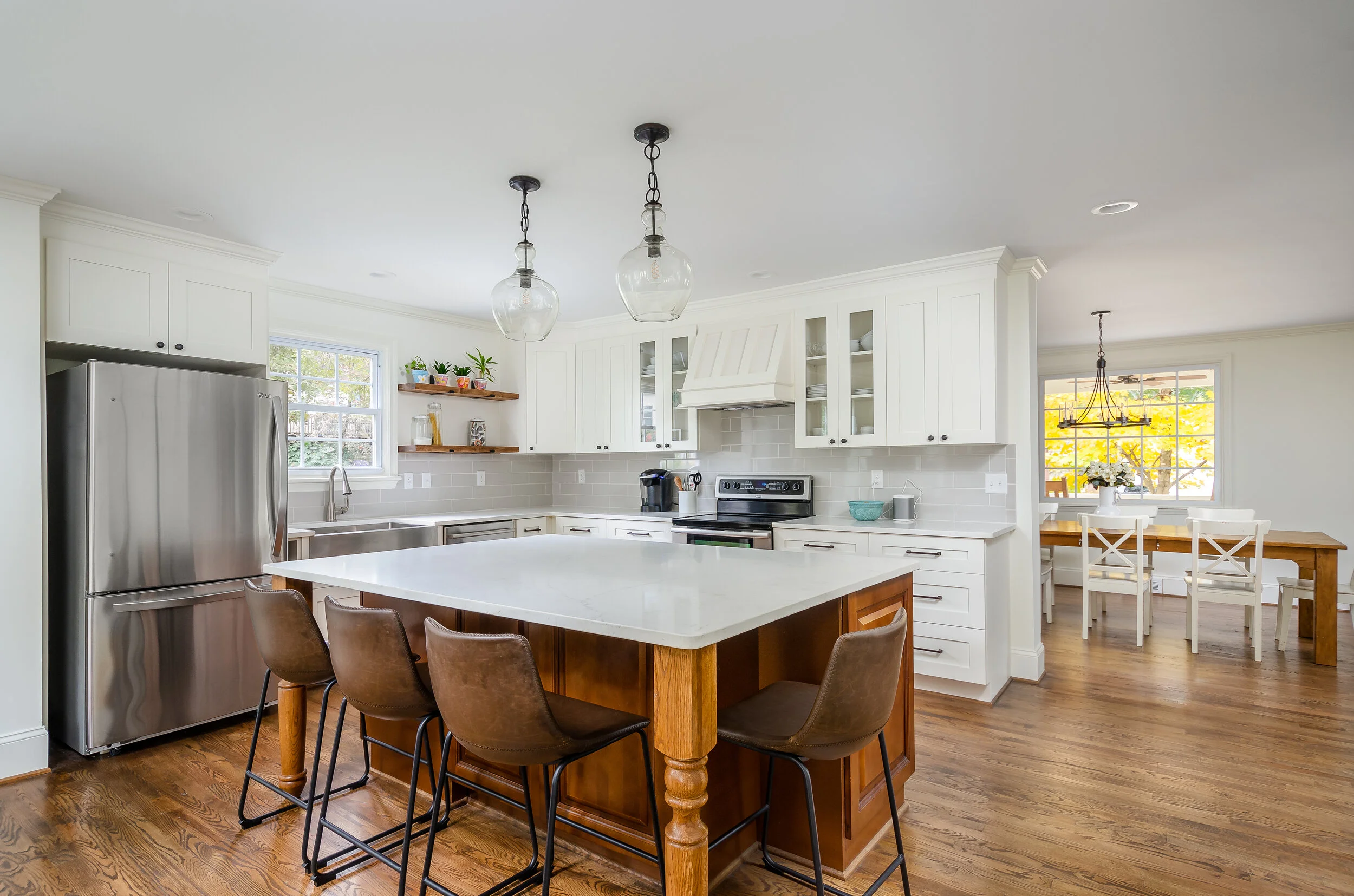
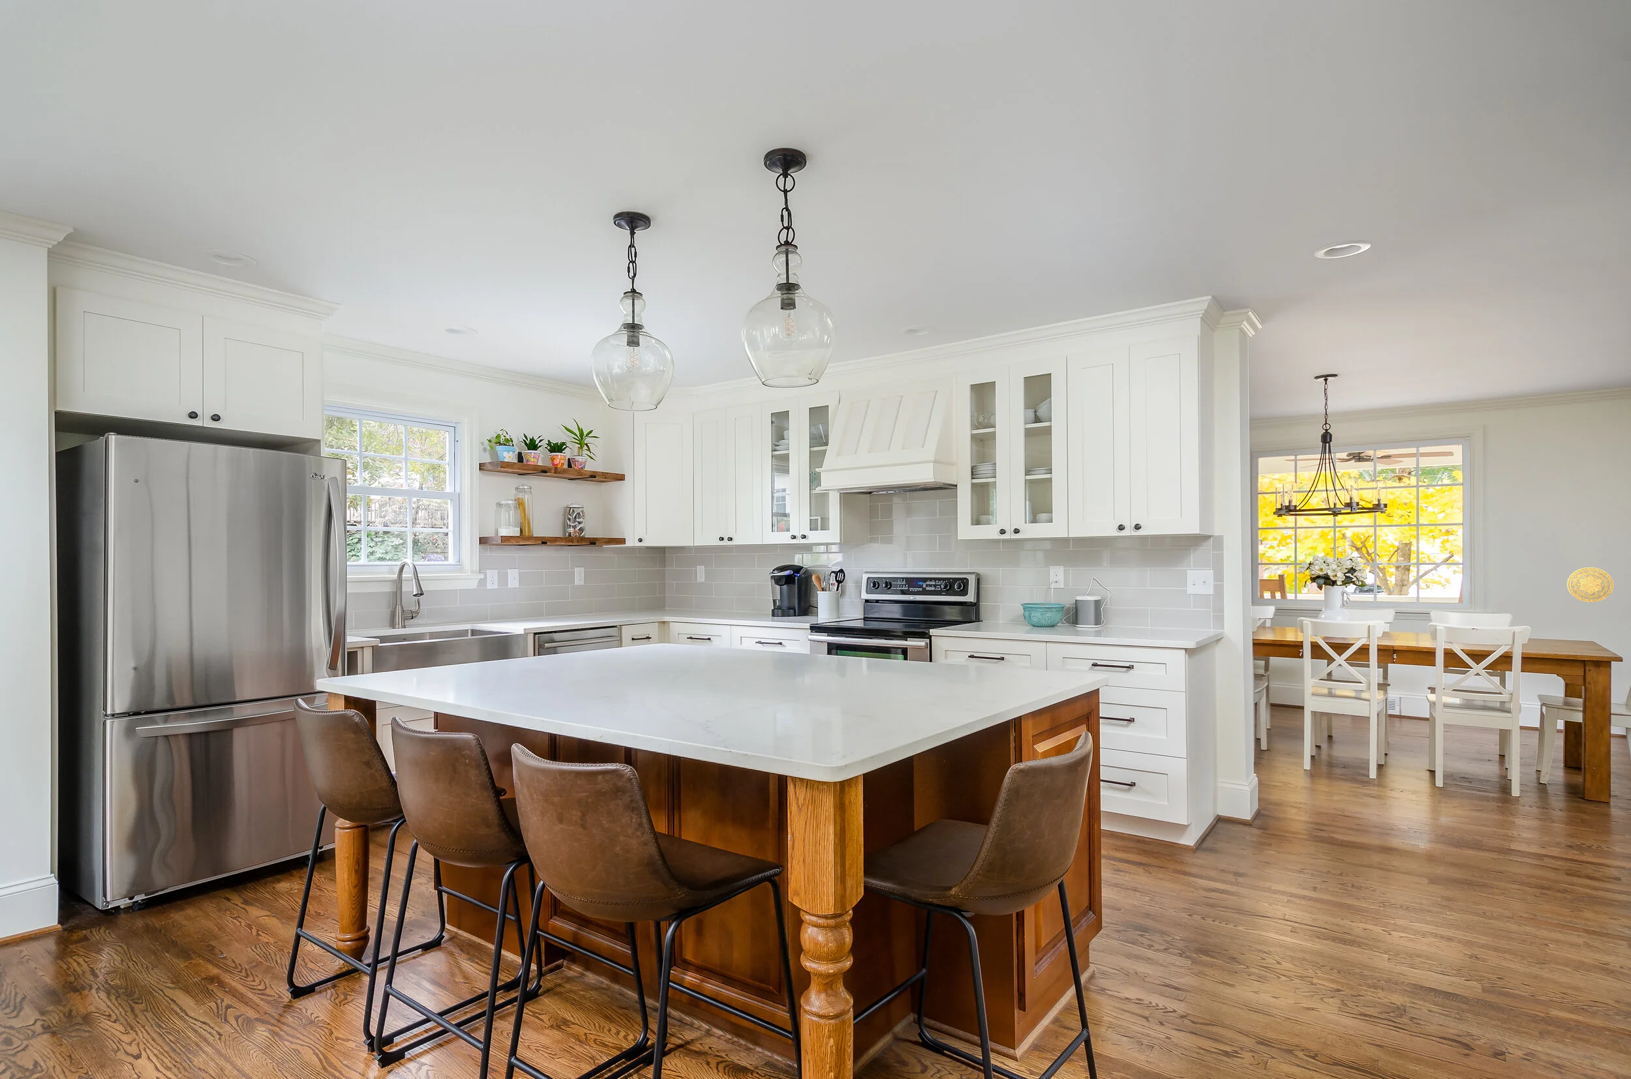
+ decorative plate [1566,566,1614,603]
